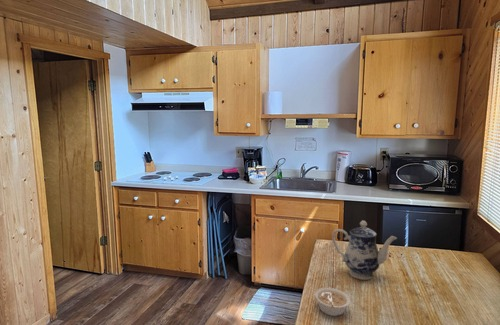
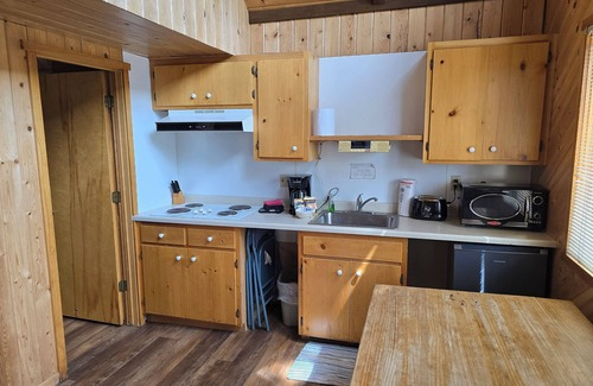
- teapot [331,220,398,281]
- legume [313,287,351,317]
